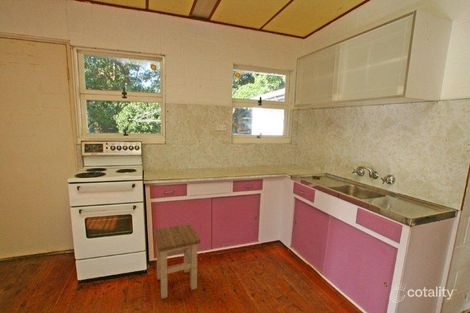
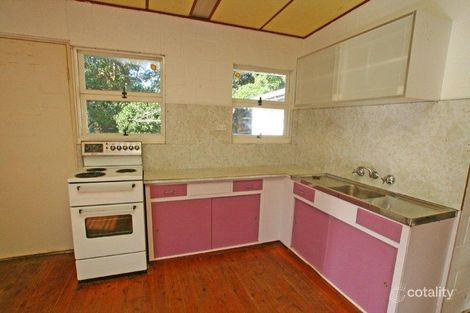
- stool [153,223,201,300]
